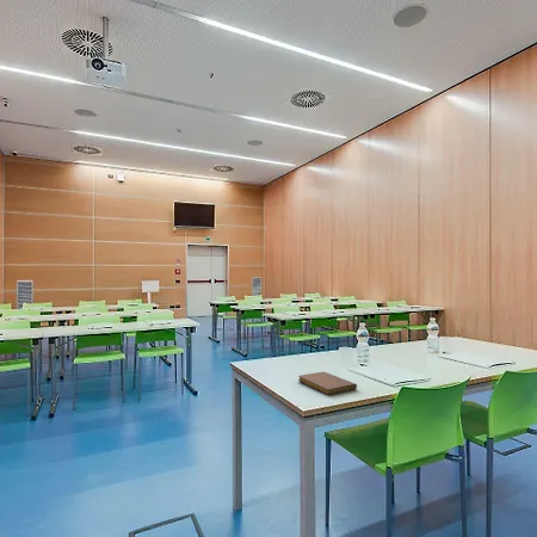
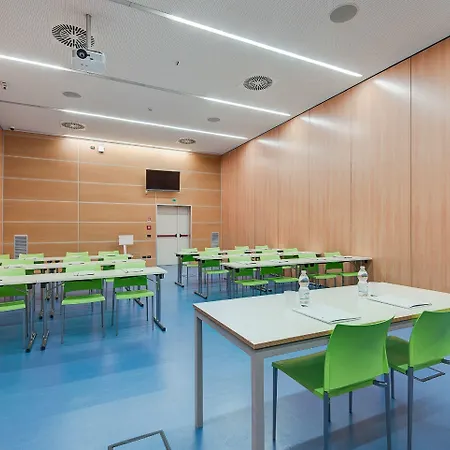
- notebook [297,371,358,396]
